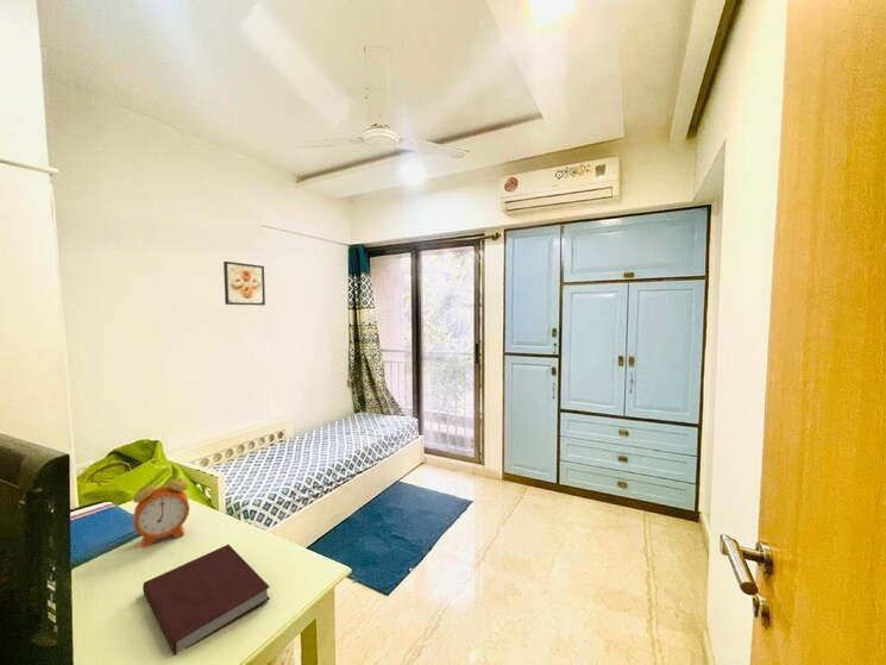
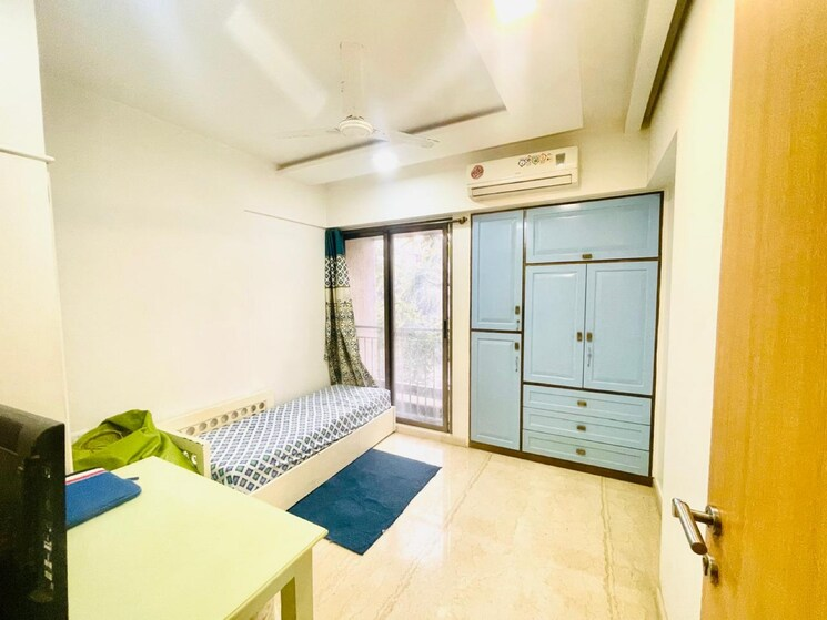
- alarm clock [132,470,190,550]
- notebook [142,544,271,657]
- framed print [222,261,266,307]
